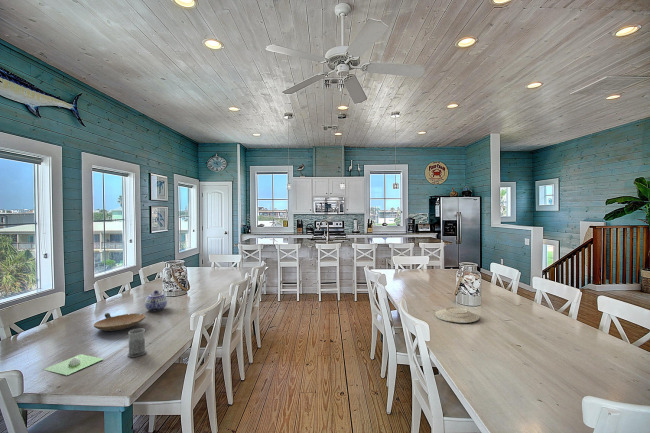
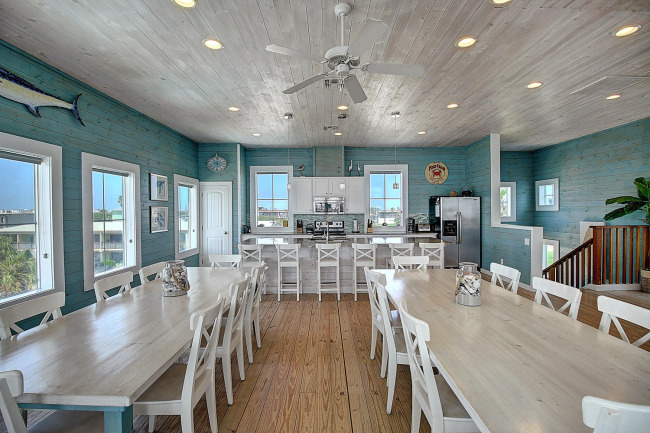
- plate [434,306,480,324]
- mug [127,328,147,358]
- bowl [93,312,147,332]
- teapot [144,289,168,312]
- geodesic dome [42,353,104,376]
